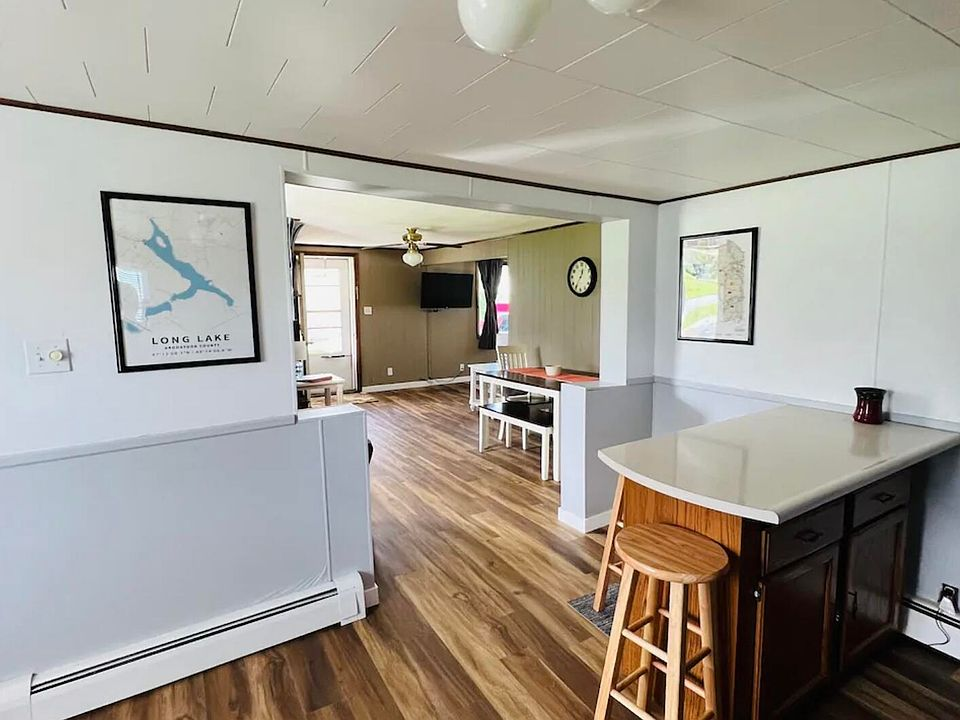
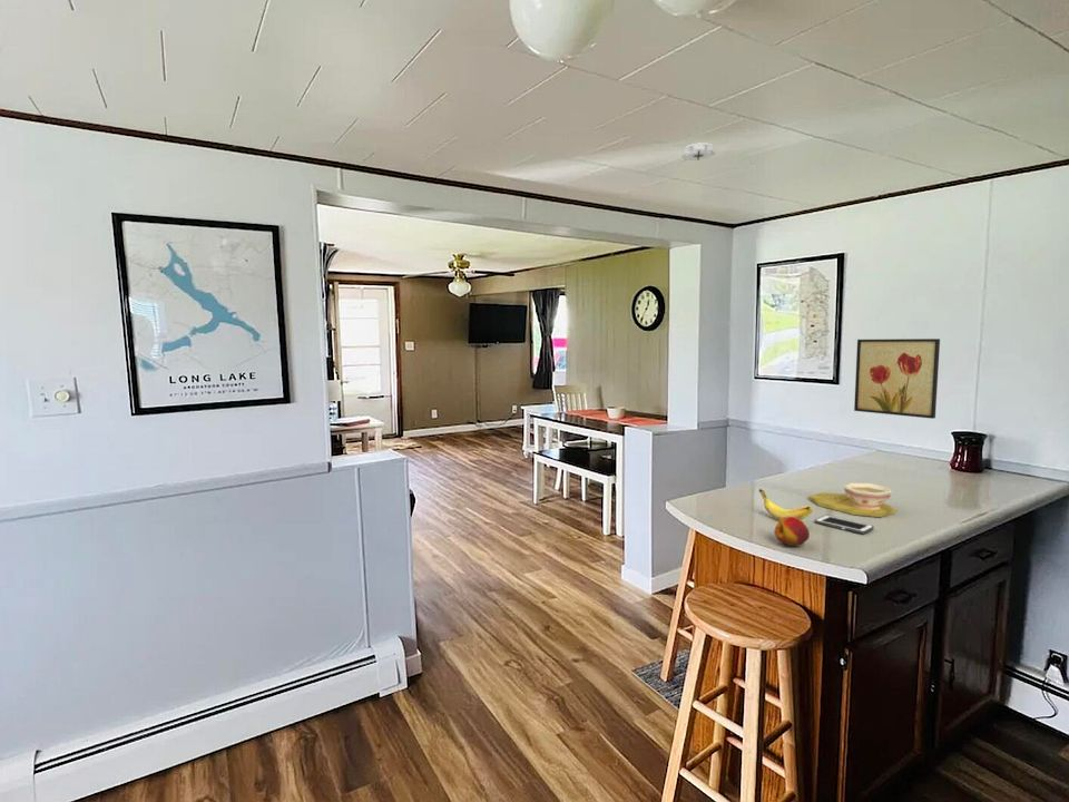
+ banana [758,488,814,521]
+ fruit [773,517,811,547]
+ bowl [807,482,896,518]
+ smoke detector [679,141,716,164]
+ cell phone [814,515,875,535]
+ wall art [853,338,941,420]
